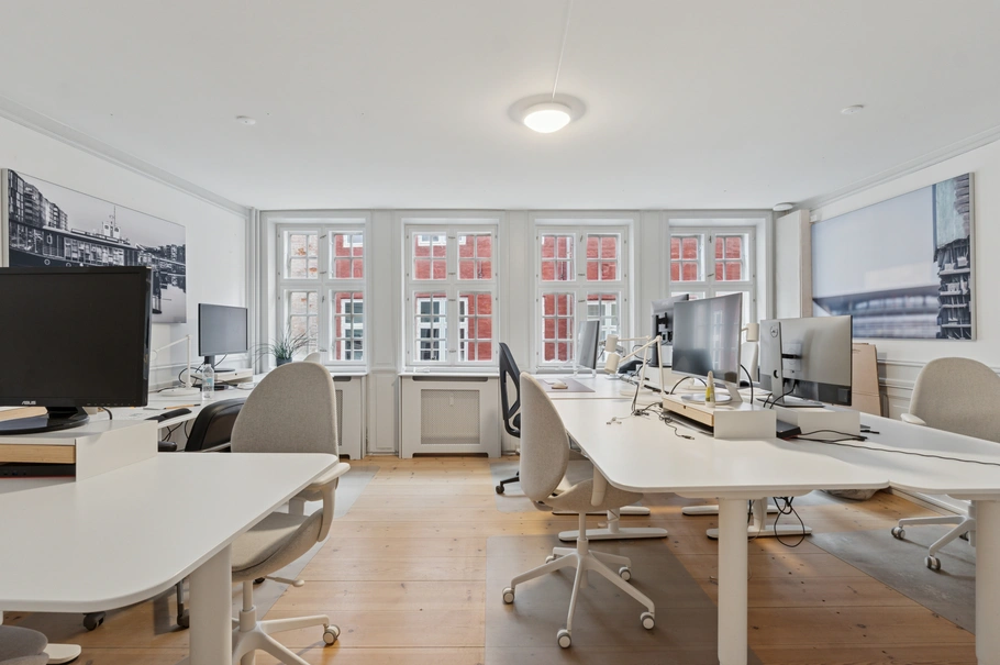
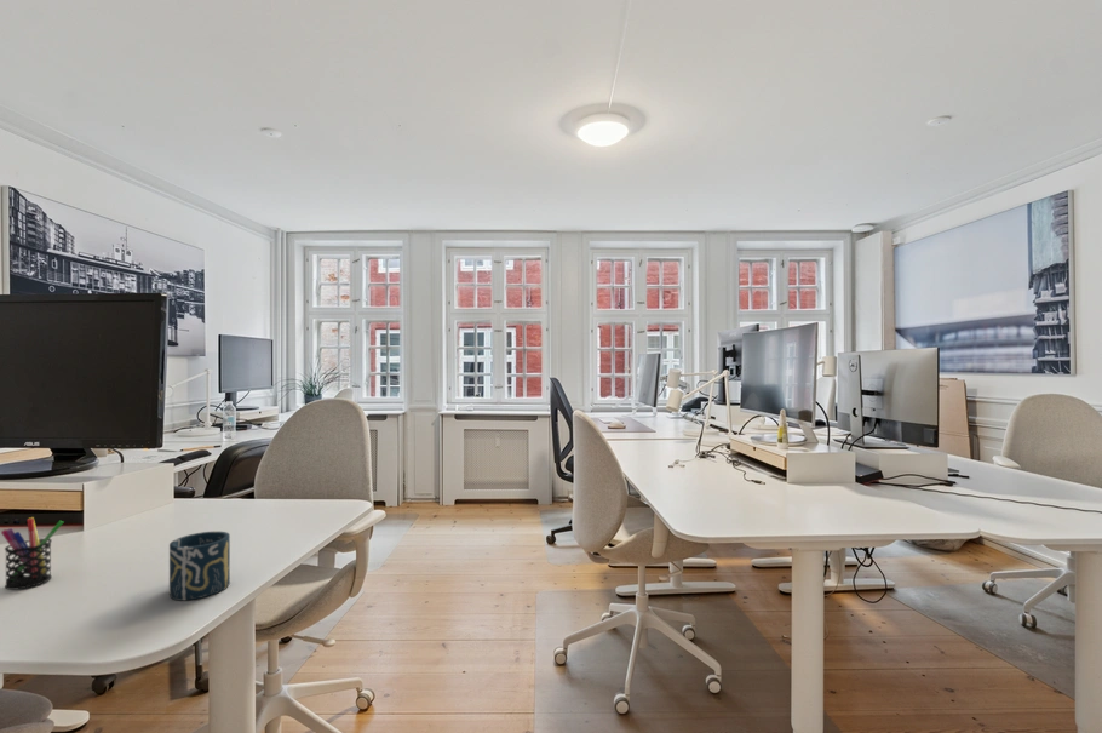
+ cup [168,531,231,601]
+ pen holder [0,516,64,591]
